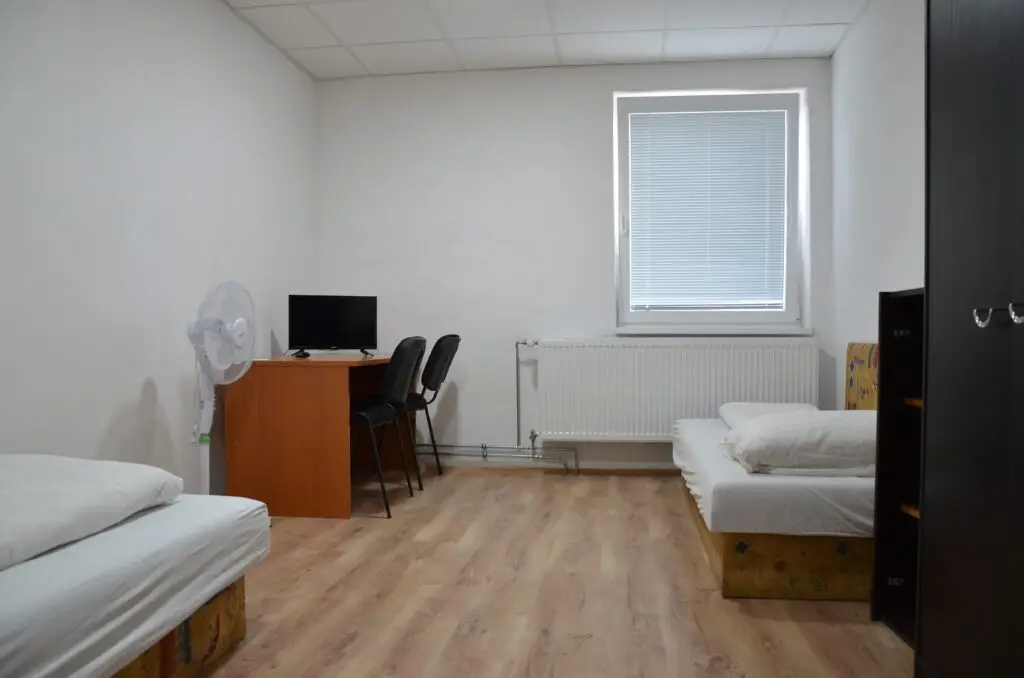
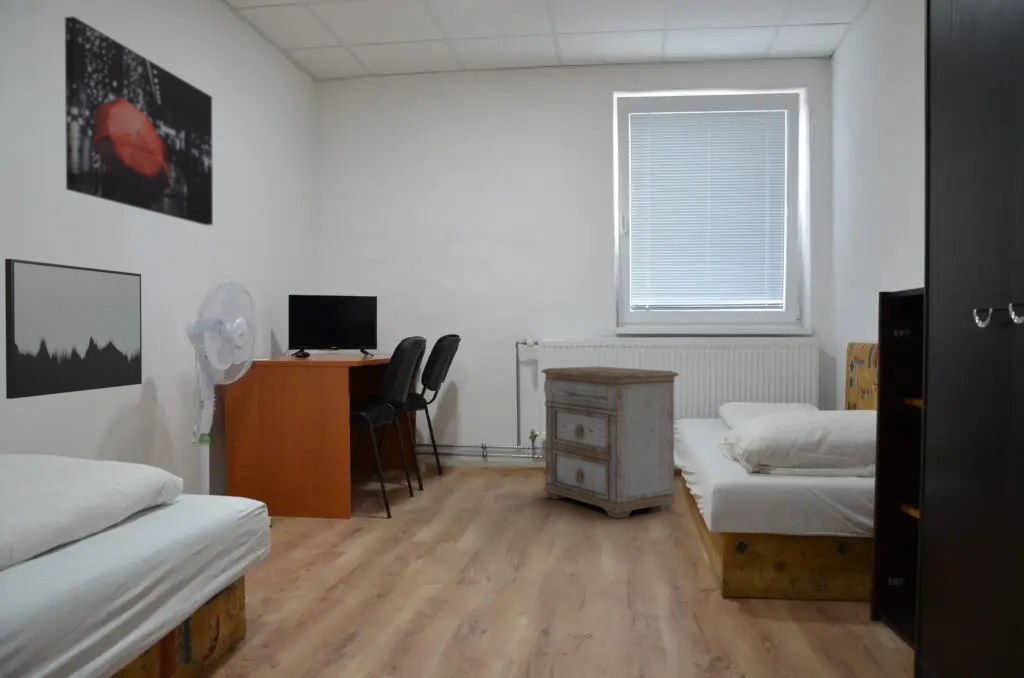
+ nightstand [540,365,680,519]
+ wall art [4,258,143,400]
+ wall art [64,15,214,226]
